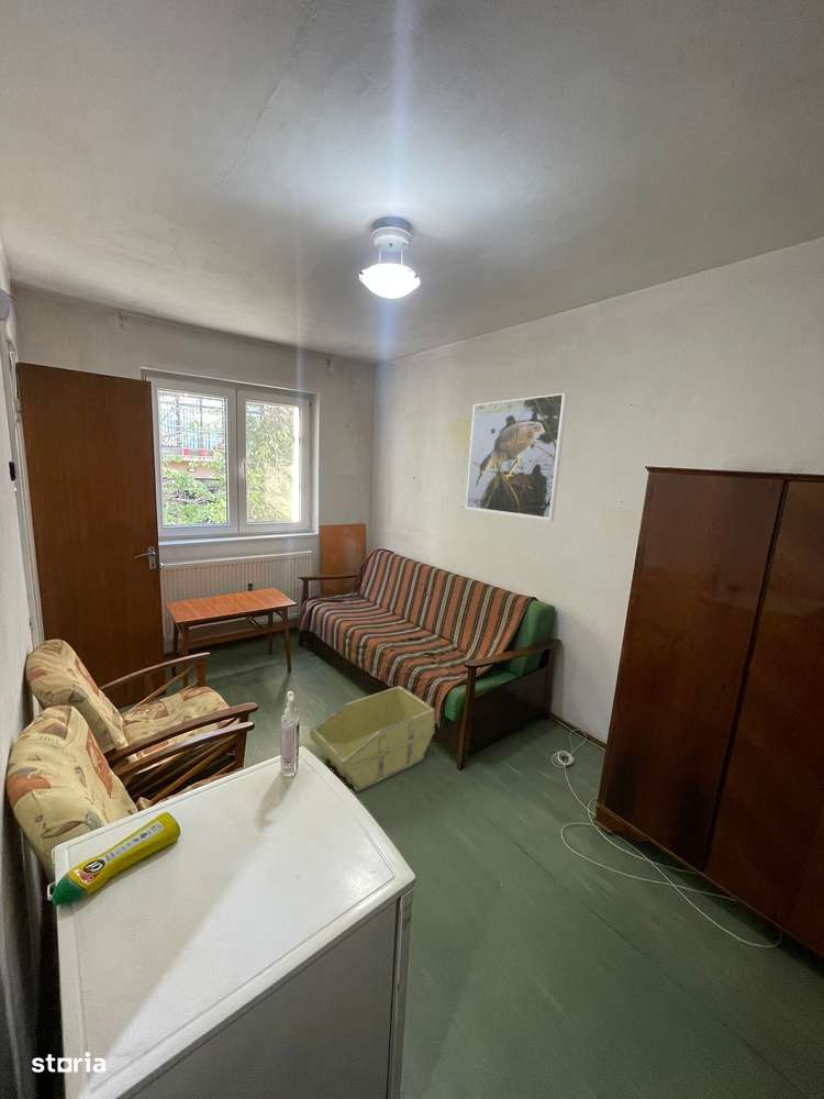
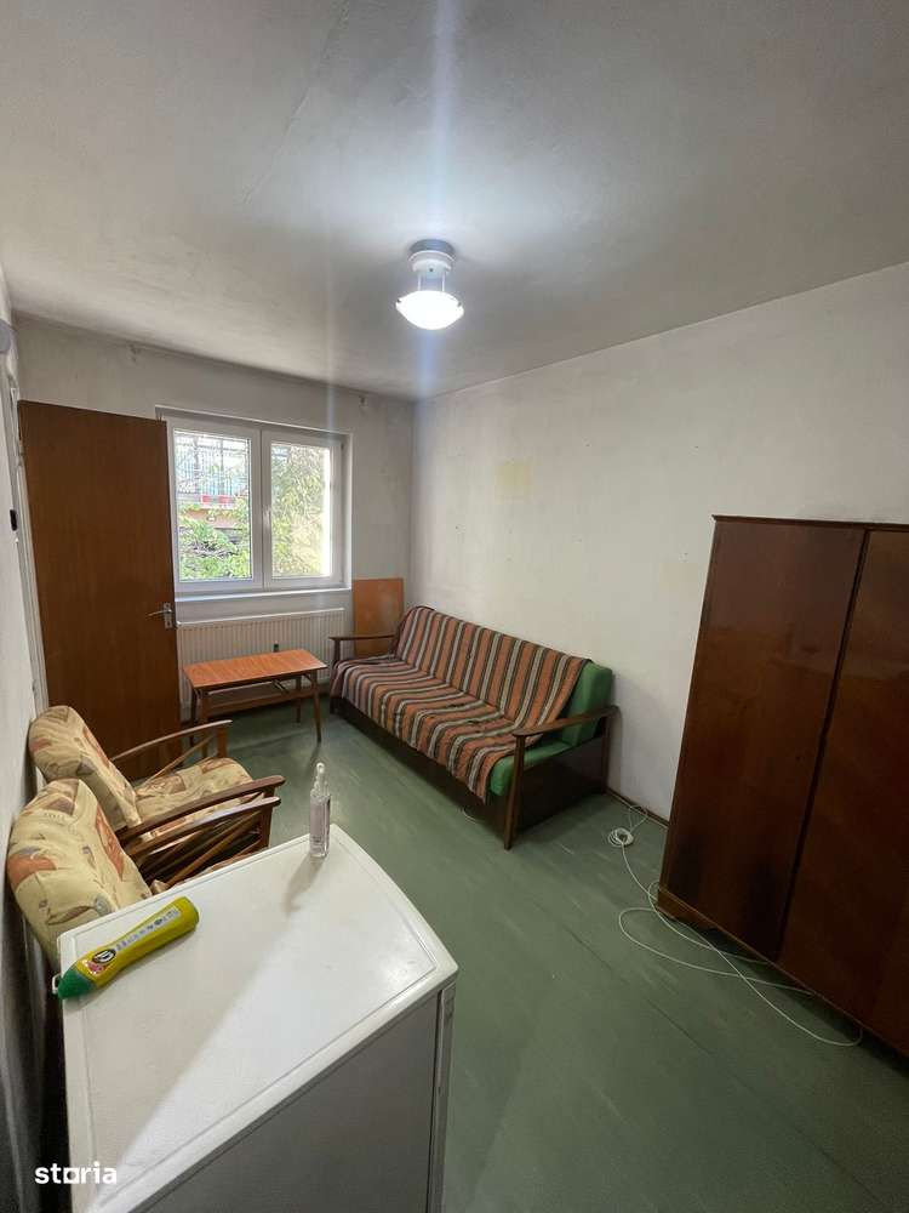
- storage bin [309,685,436,792]
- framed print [465,392,568,522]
